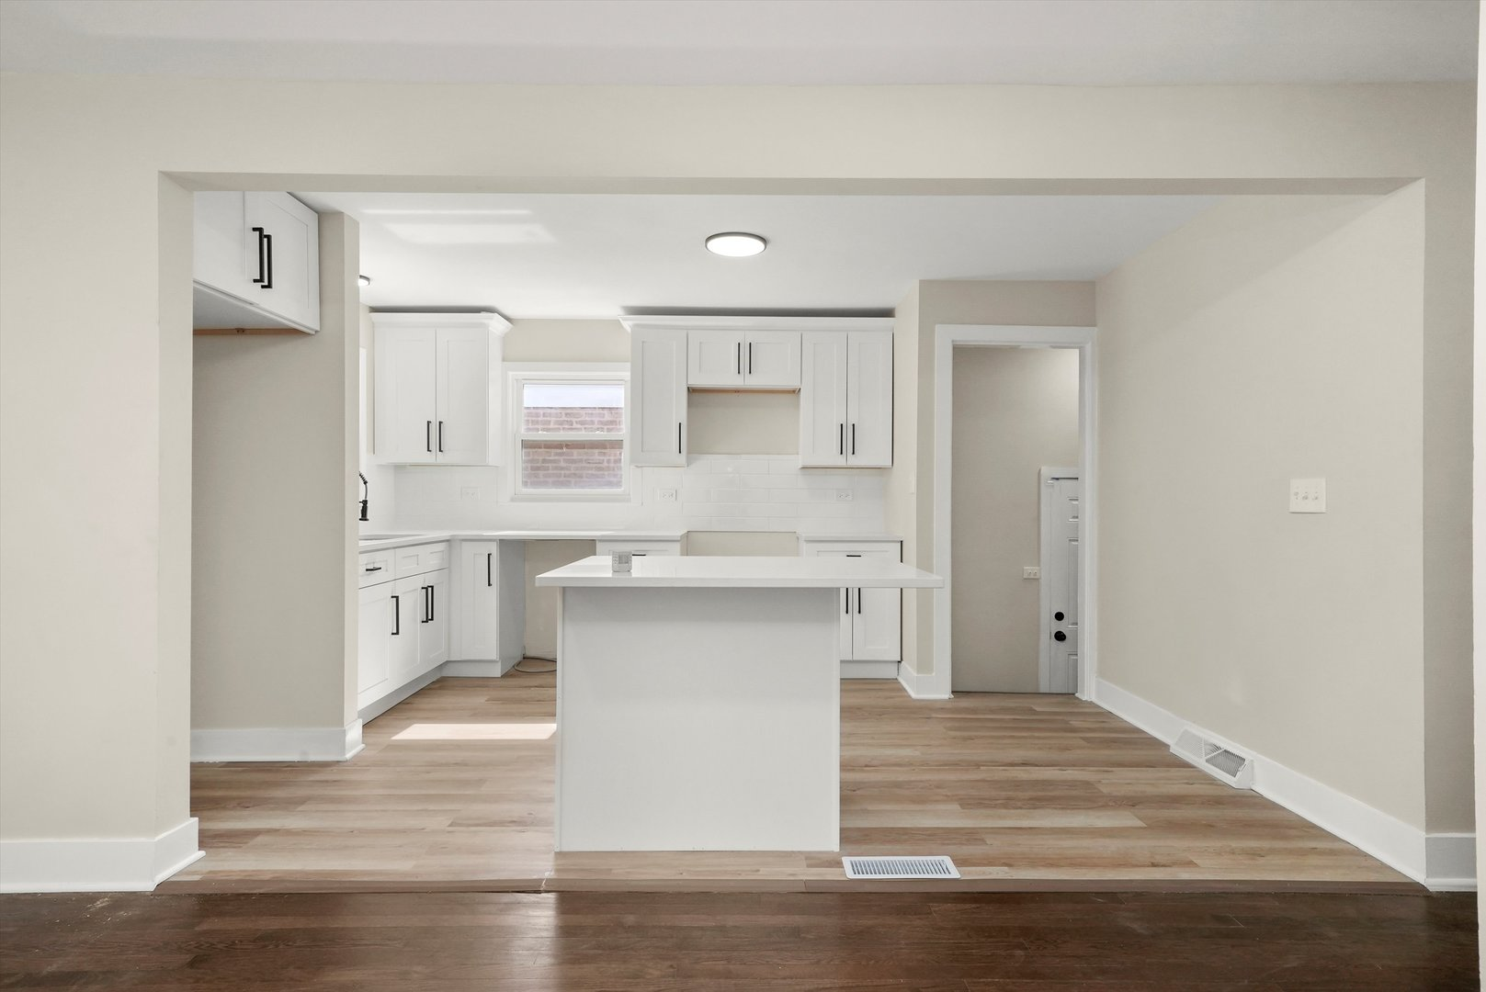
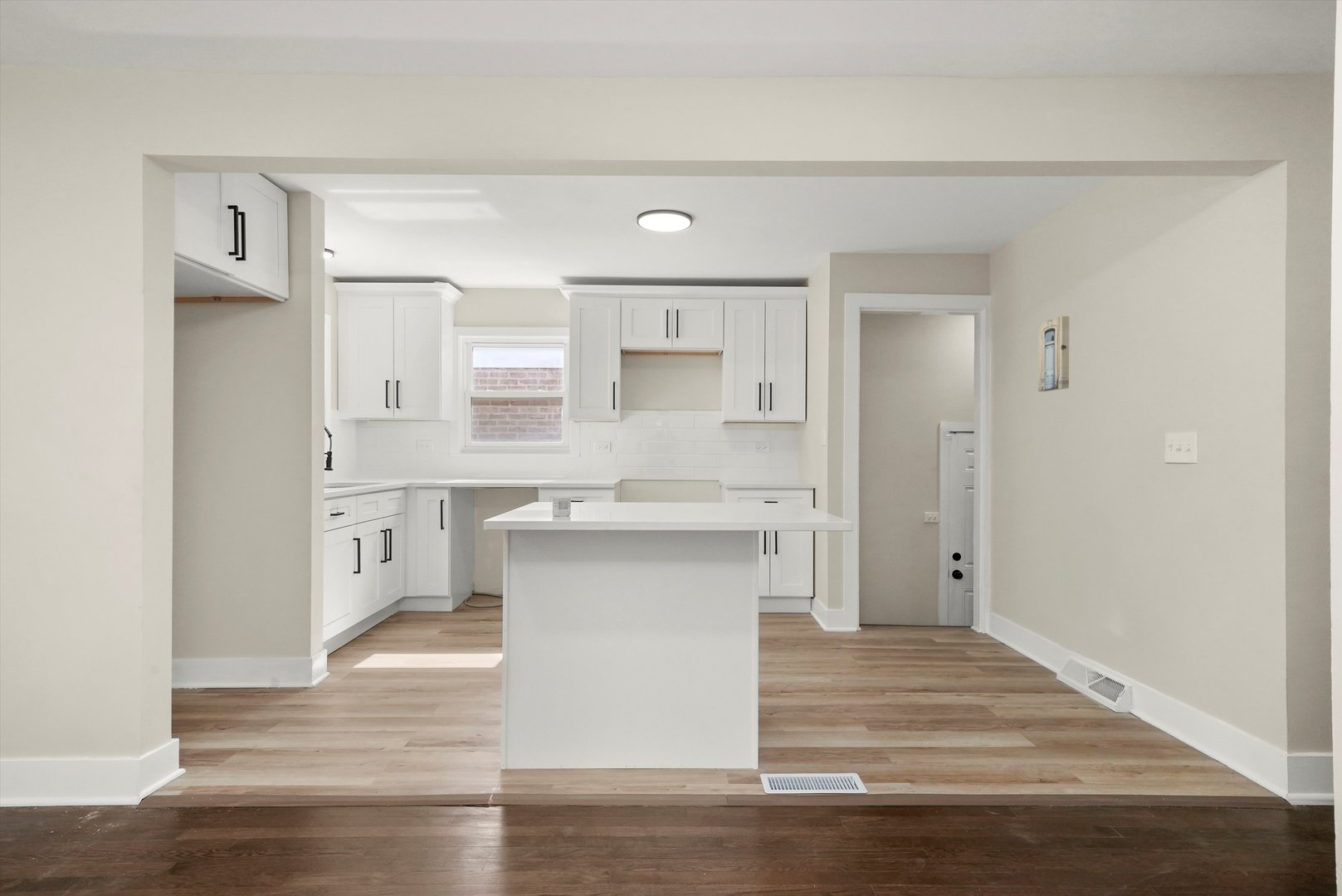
+ wall art [1037,315,1070,392]
